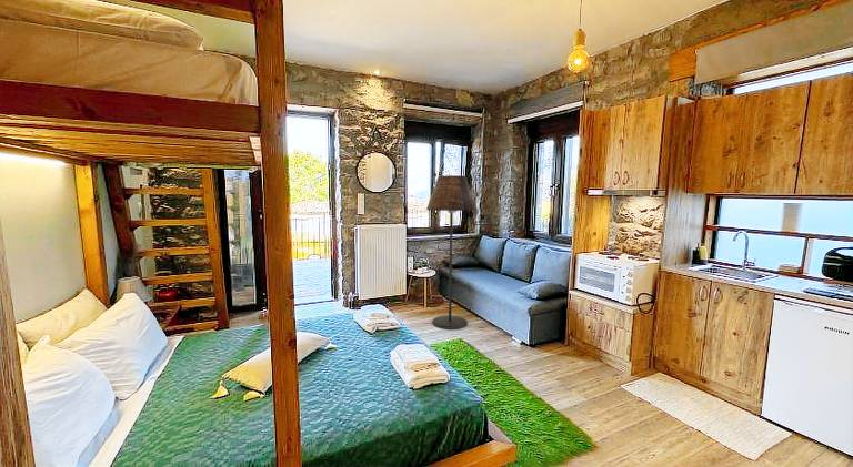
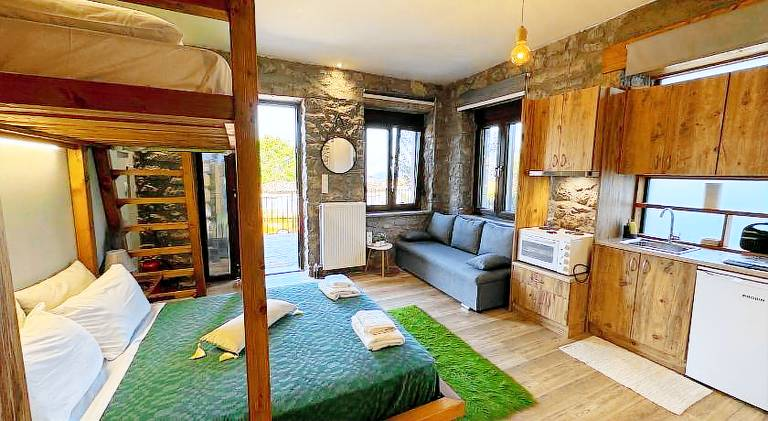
- floor lamp [425,174,478,331]
